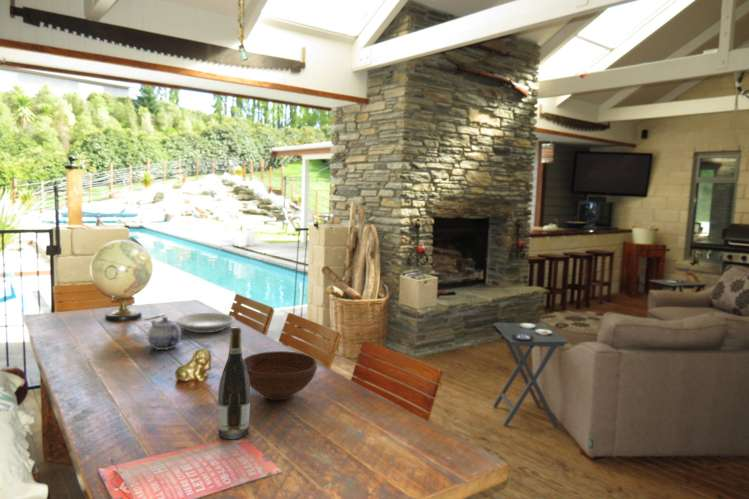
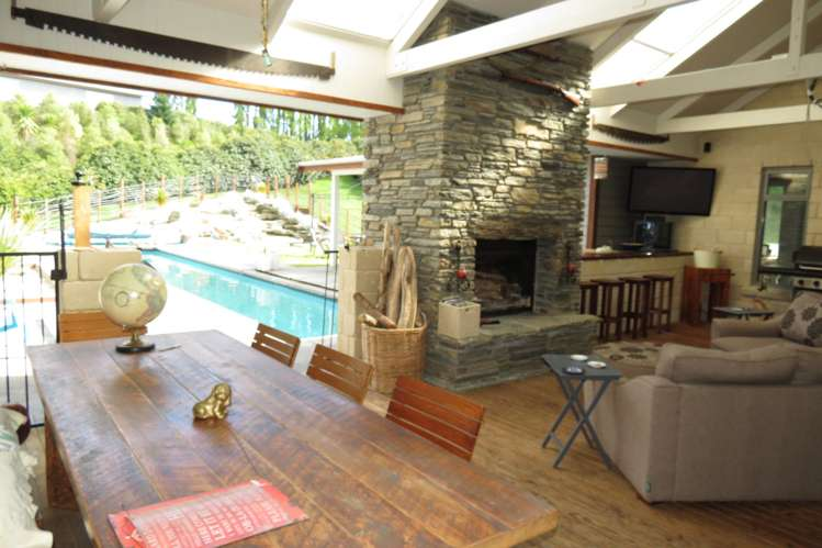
- bowl [243,350,318,401]
- plate [174,312,236,334]
- teapot [147,316,182,351]
- wine bottle [217,326,251,440]
